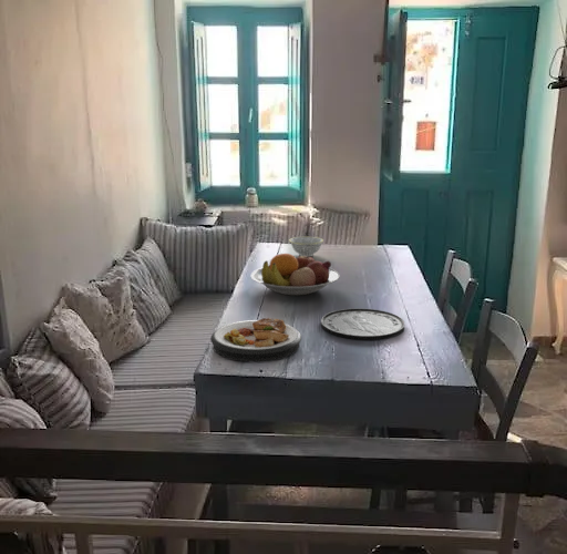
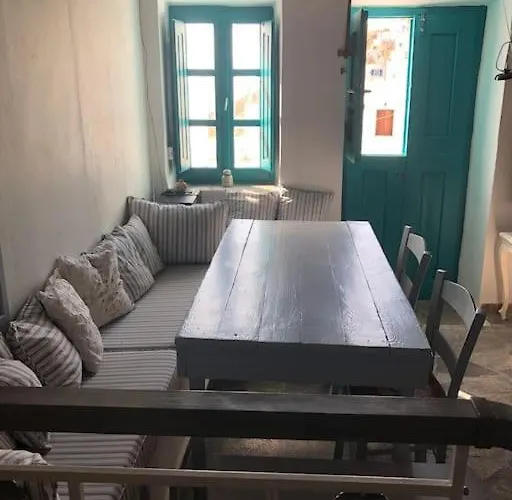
- plate [320,307,406,341]
- fruit bowl [250,253,340,297]
- plate [209,317,302,363]
- bowl [289,236,324,257]
